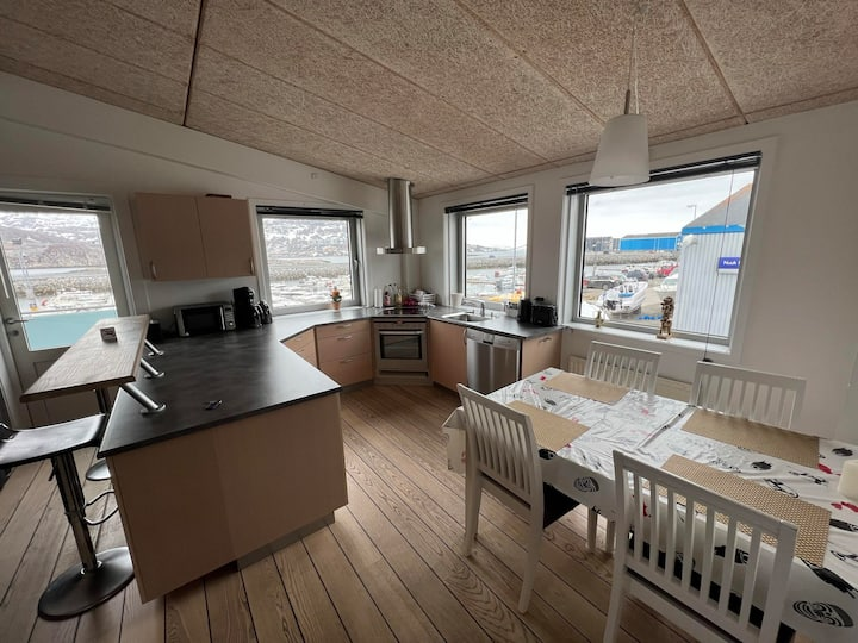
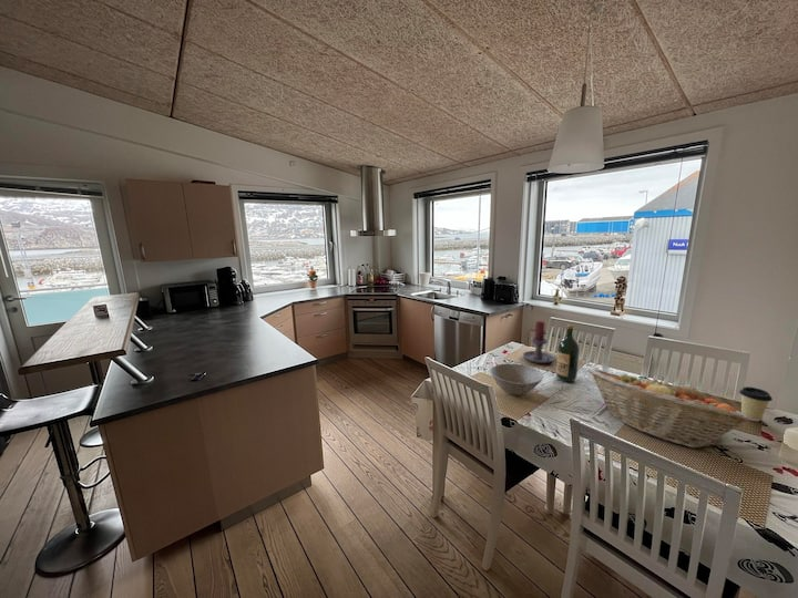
+ coffee cup [738,385,774,422]
+ bowl [489,362,544,396]
+ wine bottle [555,323,581,383]
+ fruit basket [587,368,750,450]
+ candle holder [522,320,557,365]
